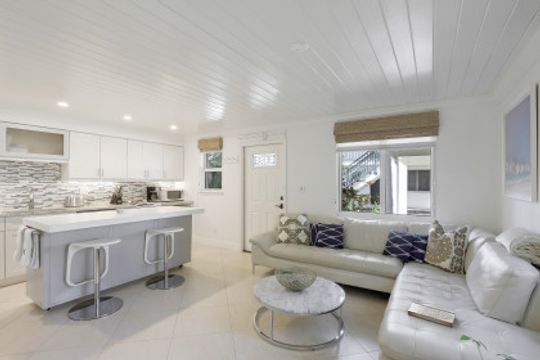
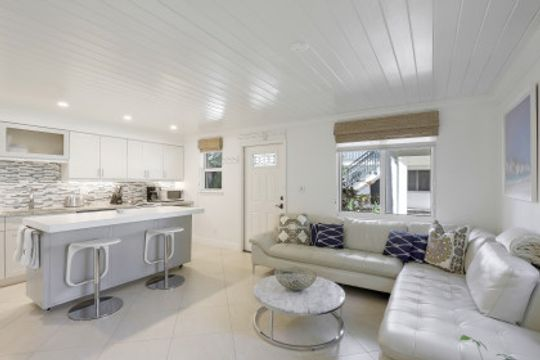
- book [407,302,457,328]
